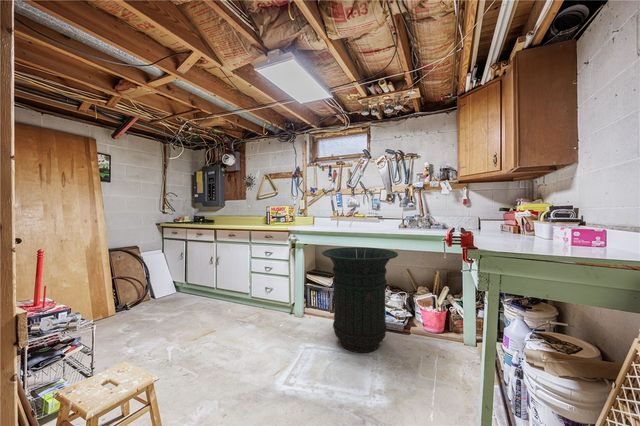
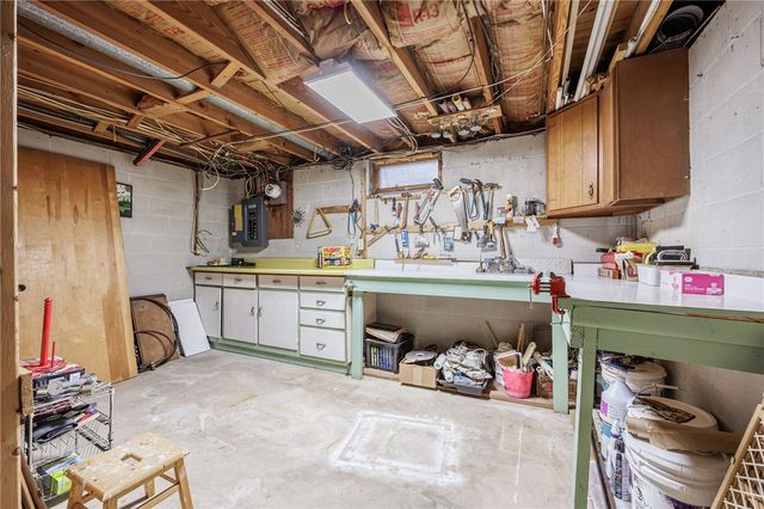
- trash can [321,246,399,354]
